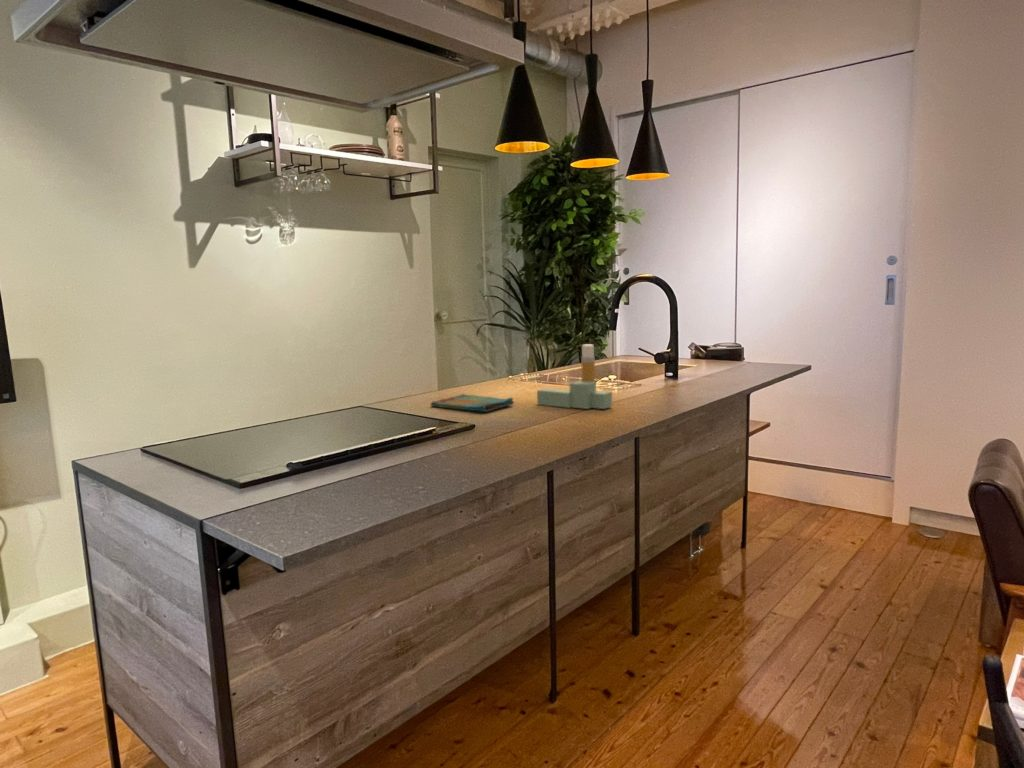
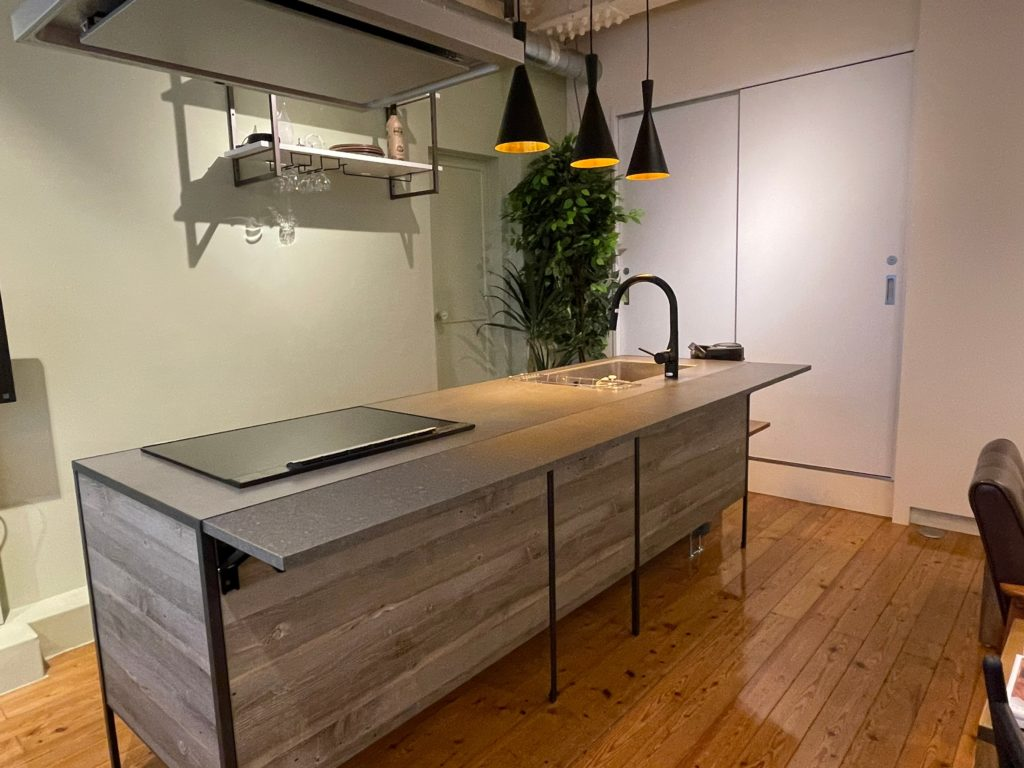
- dish towel [430,393,515,413]
- spray bottle [536,343,613,410]
